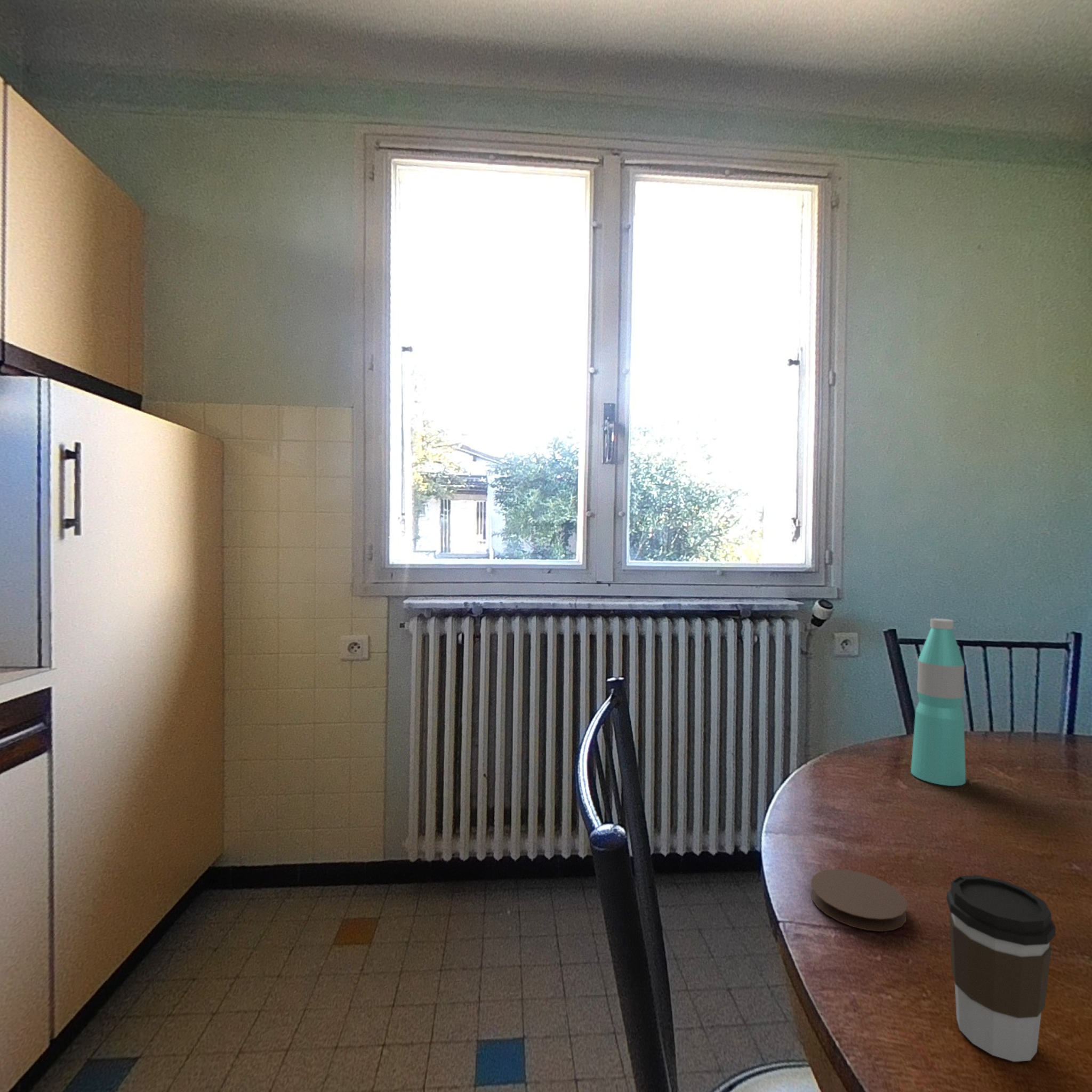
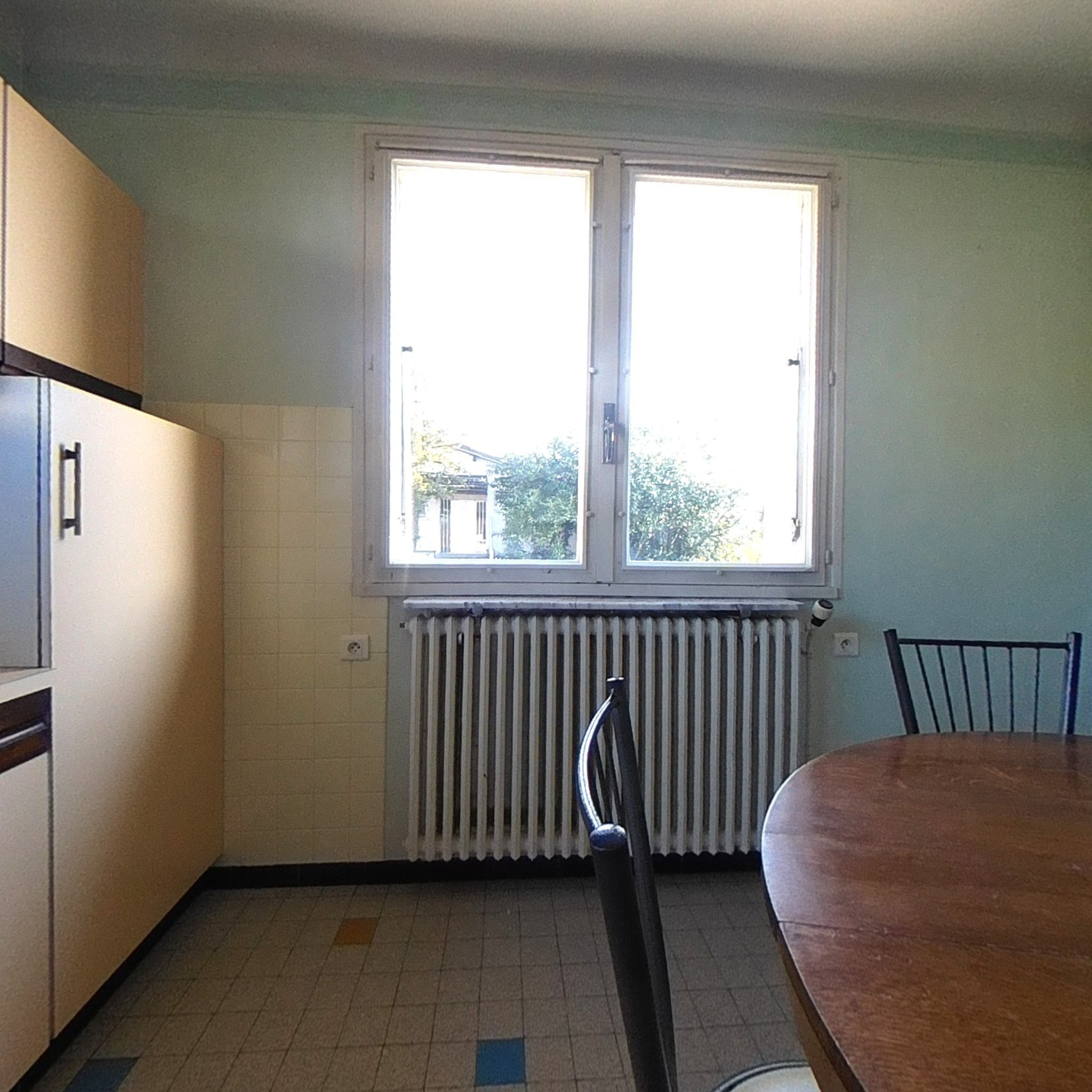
- coffee cup [946,874,1056,1062]
- coaster [810,869,908,932]
- water bottle [910,618,966,786]
